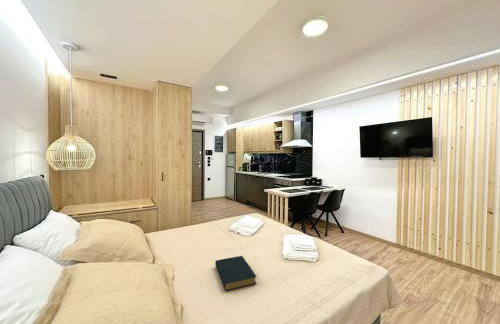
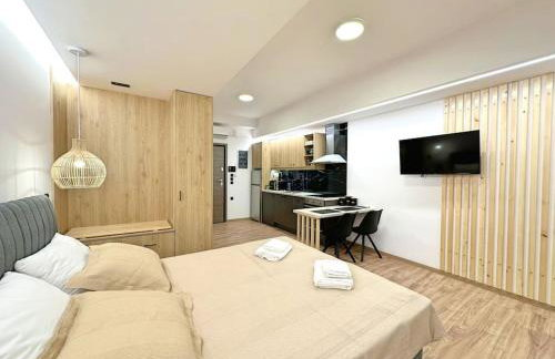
- hardback book [214,255,258,292]
